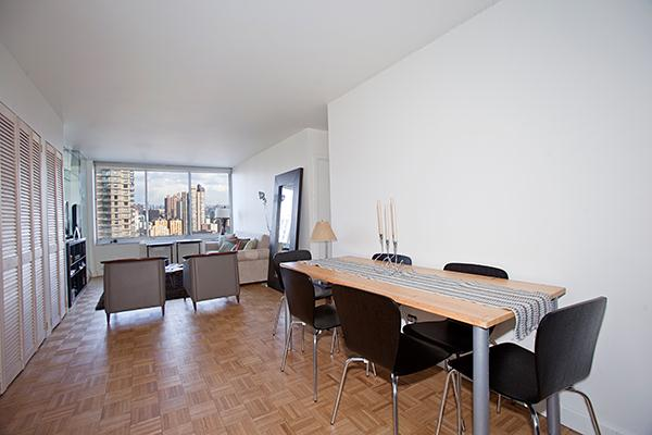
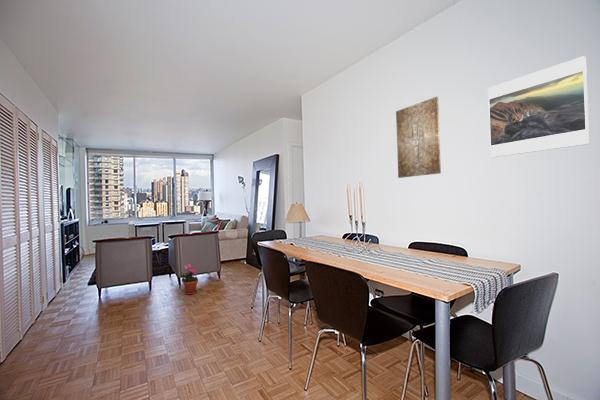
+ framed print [487,55,590,158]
+ potted plant [179,263,199,296]
+ wall art [395,96,442,179]
